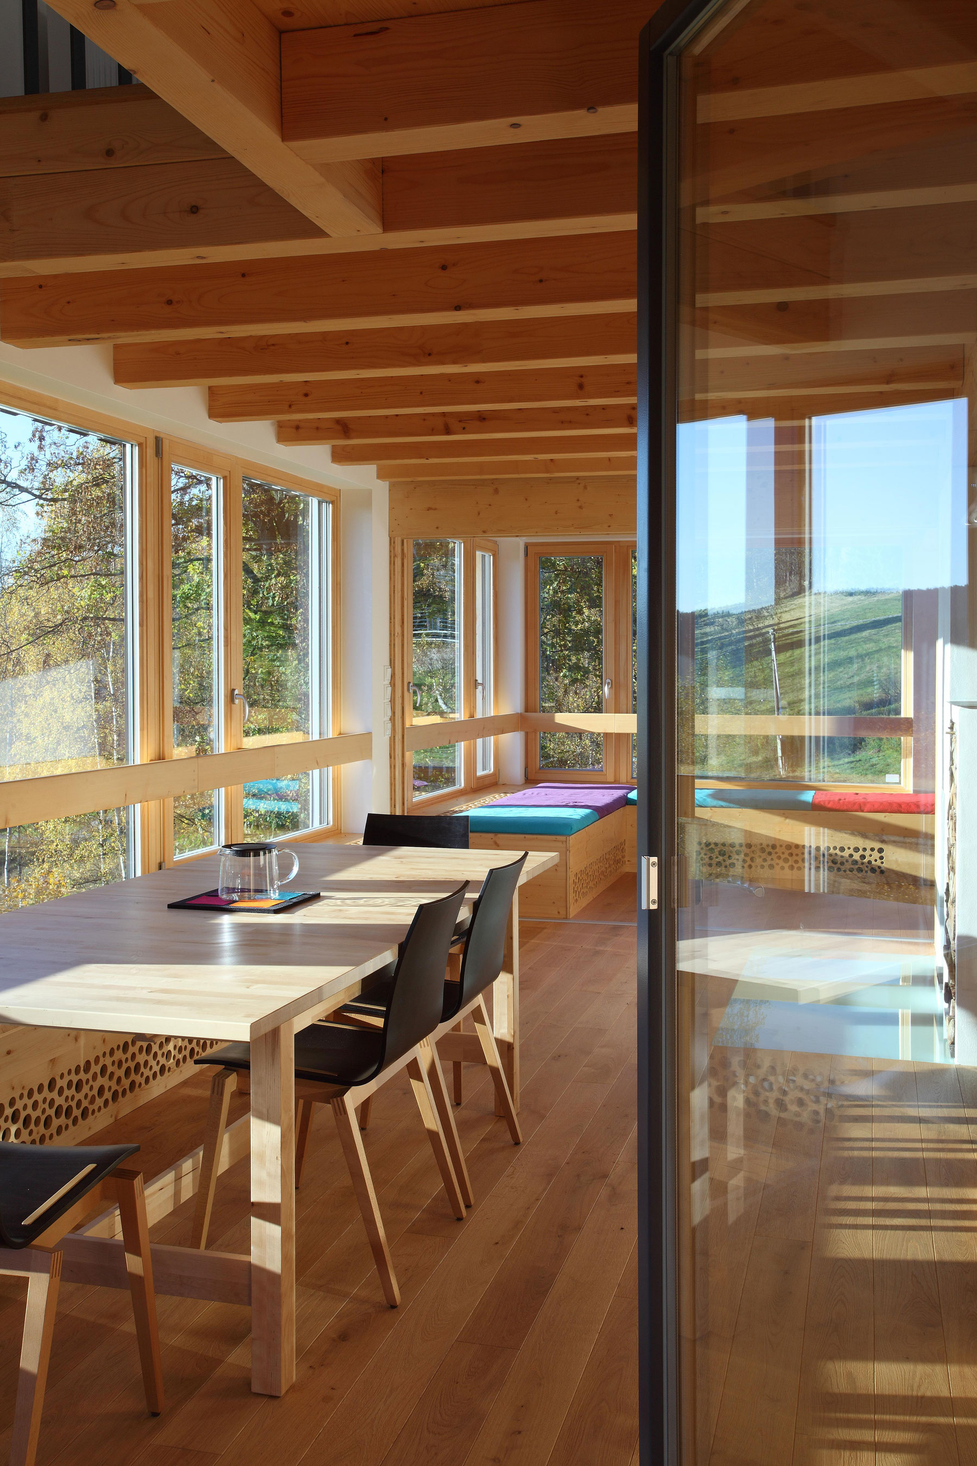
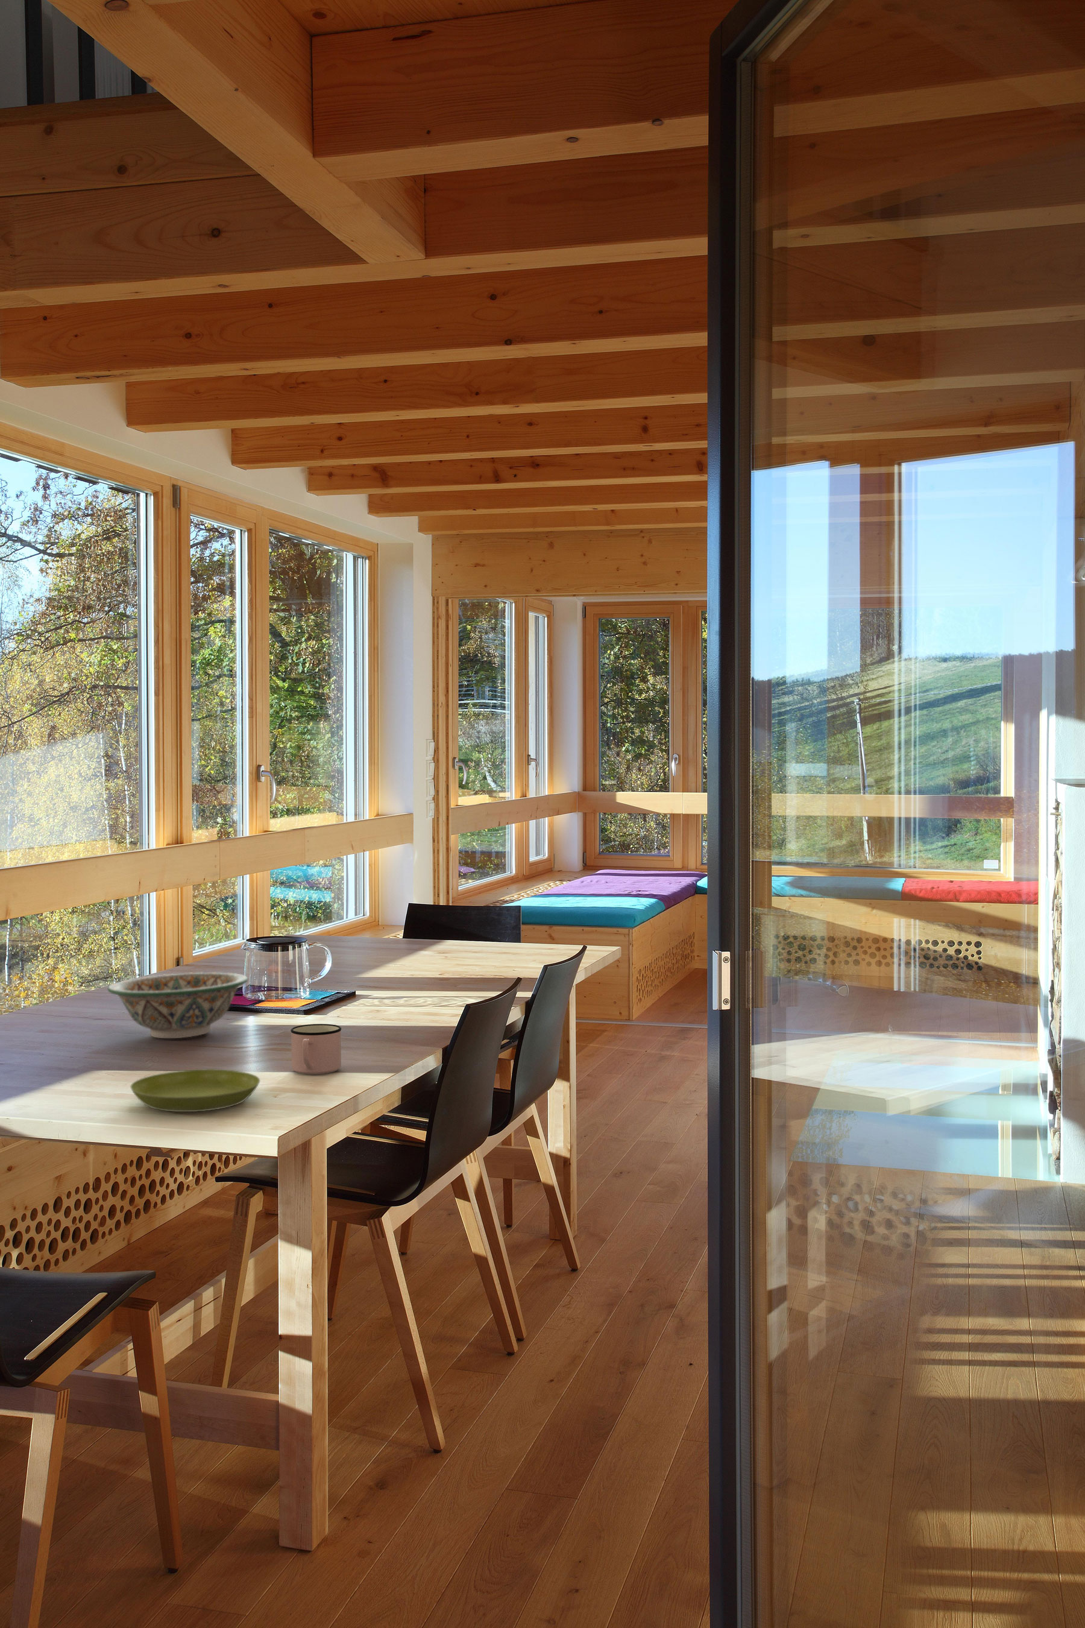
+ saucer [130,1068,262,1112]
+ decorative bowl [108,971,248,1039]
+ mug [289,1024,341,1076]
